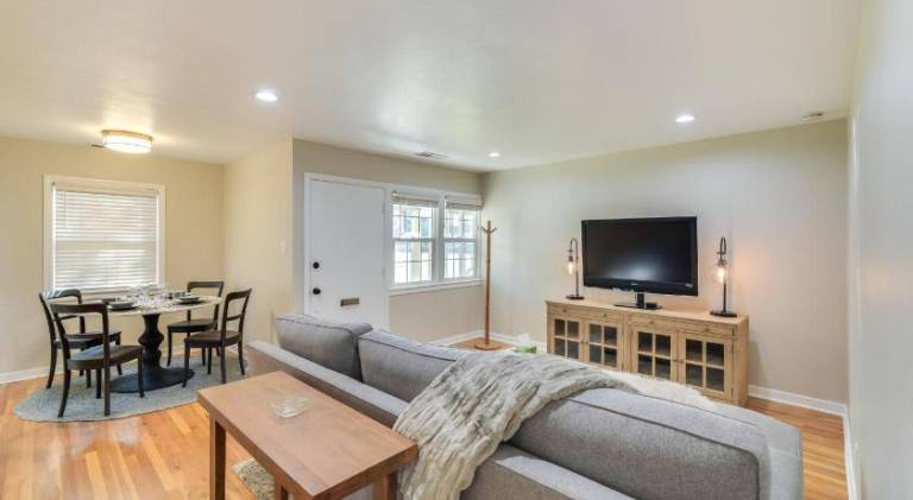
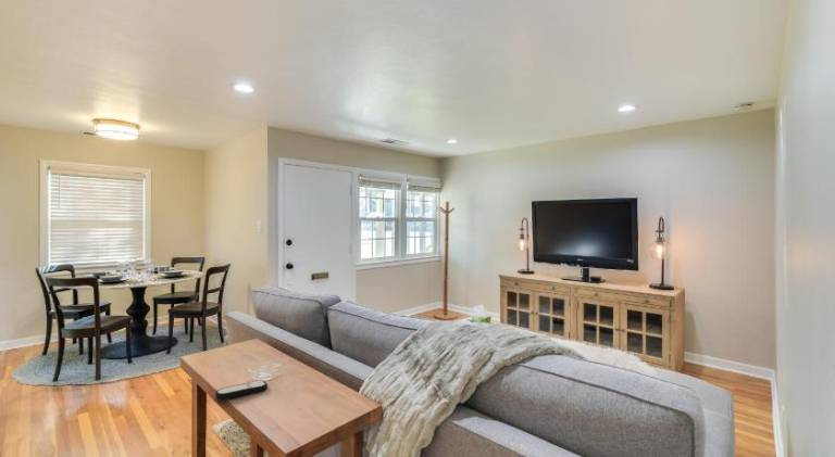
+ remote control [214,379,269,401]
